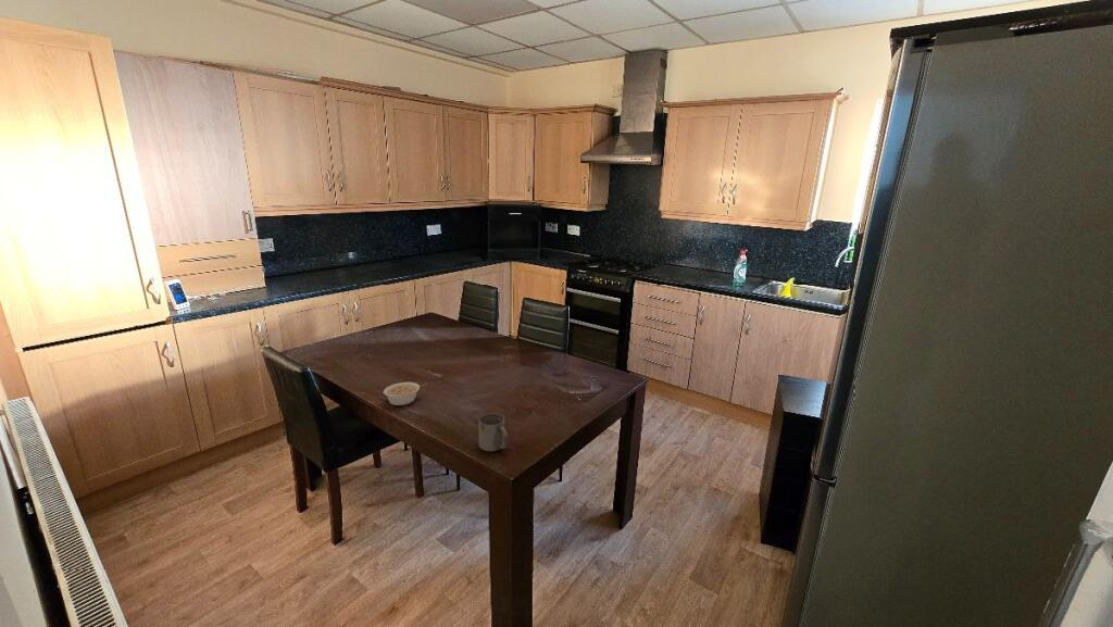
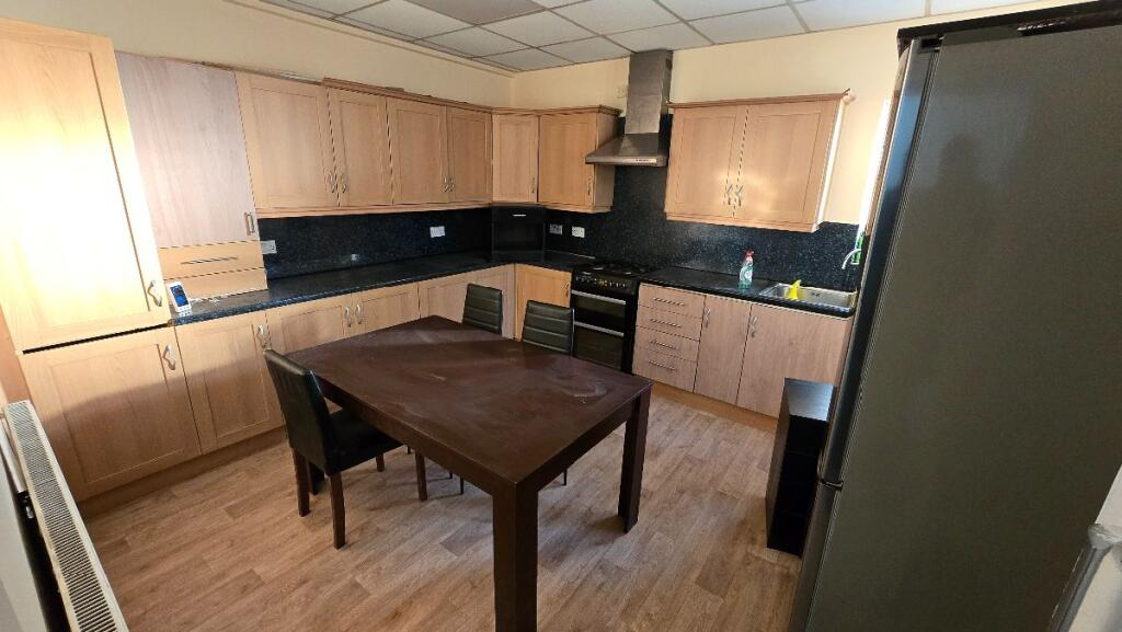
- legume [383,381,428,406]
- mug [477,412,509,452]
